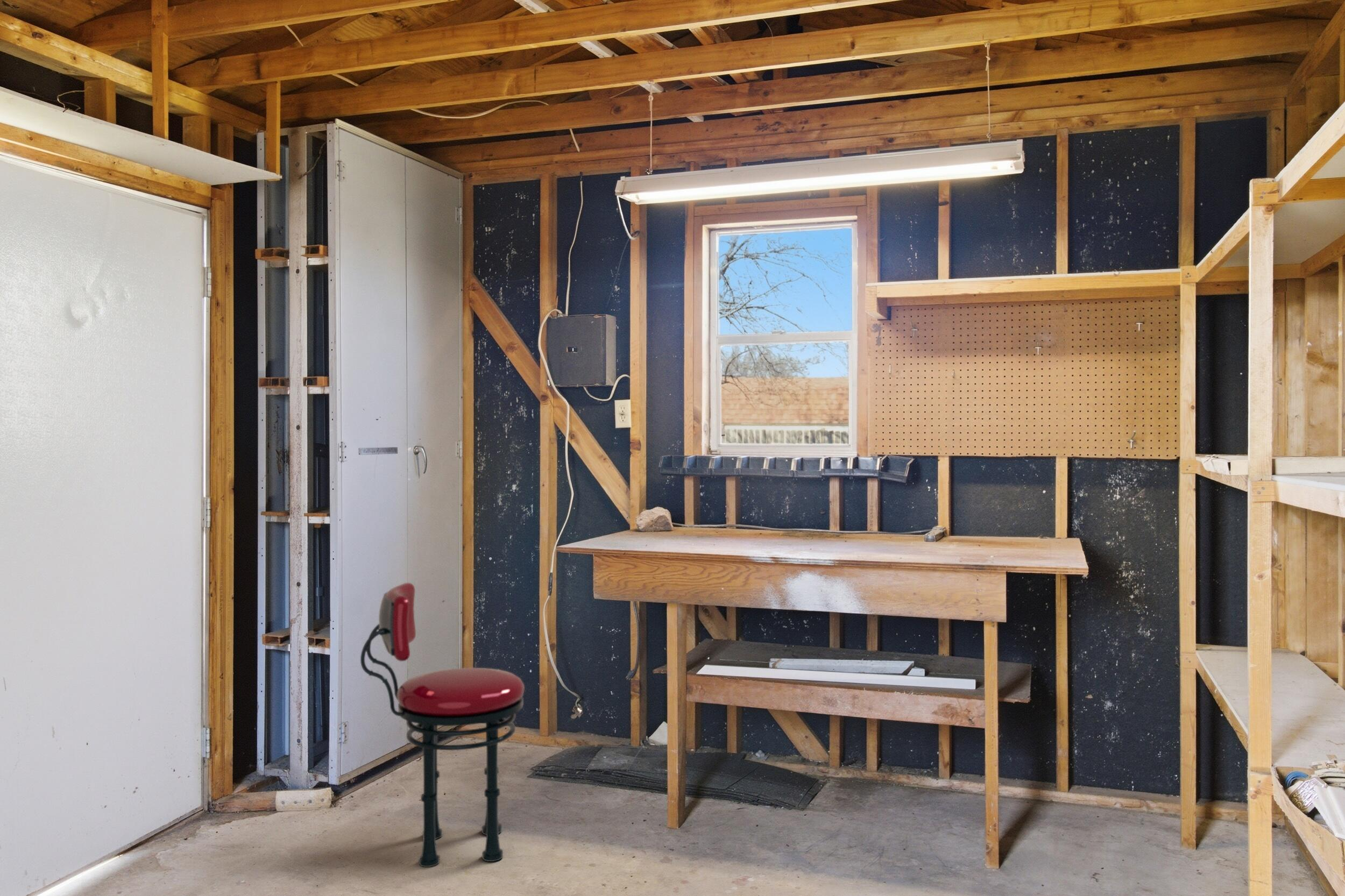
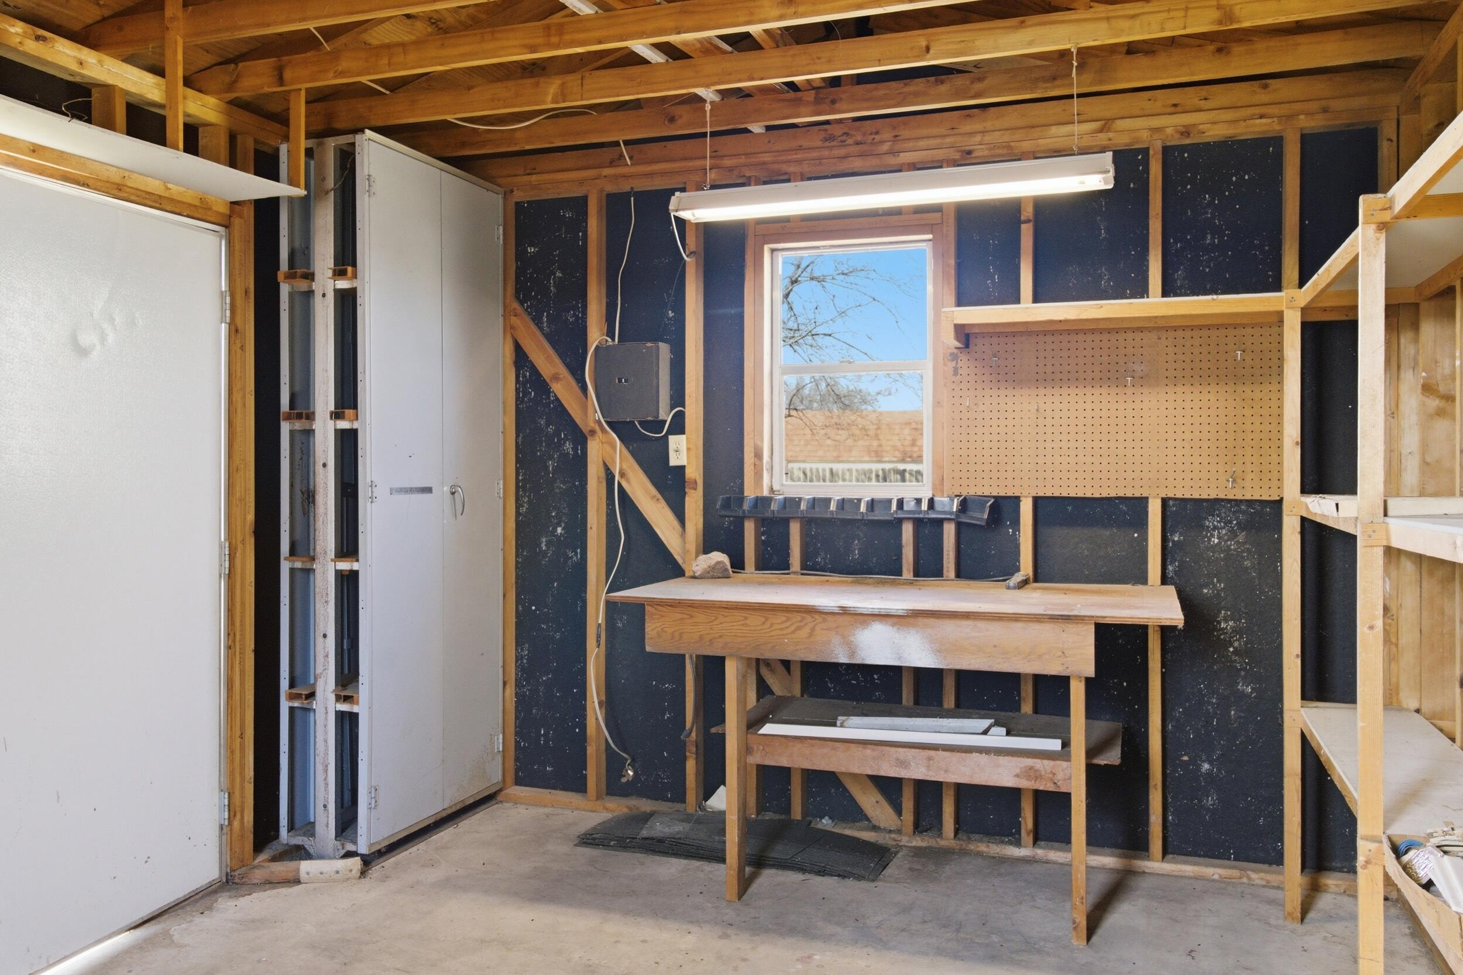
- stool [360,582,525,867]
